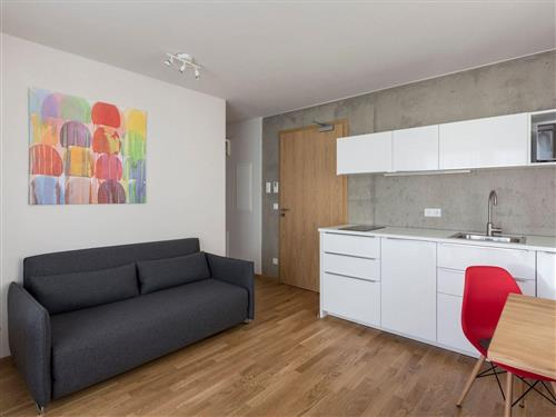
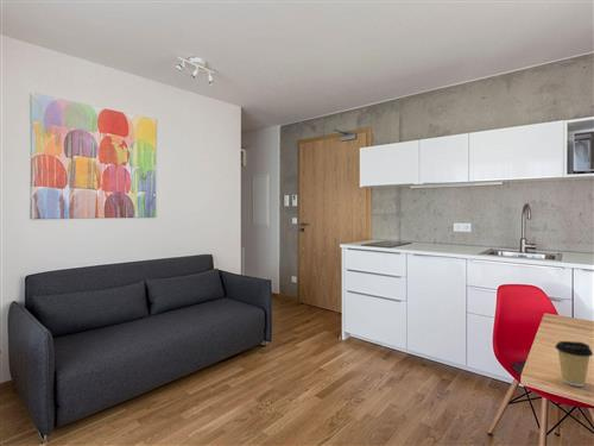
+ coffee cup [554,340,594,388]
